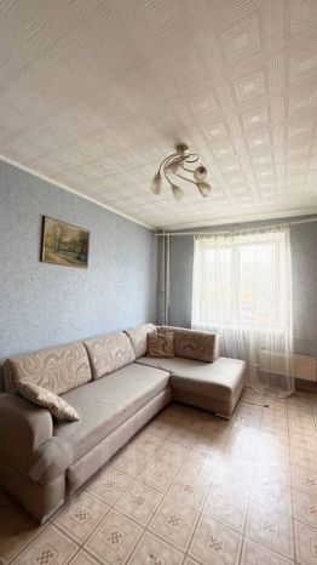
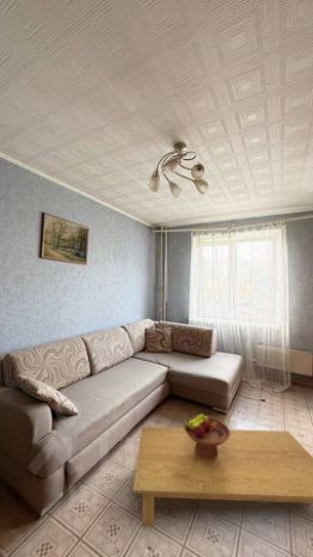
+ coffee table [131,426,313,528]
+ fruit bowl [183,412,231,459]
